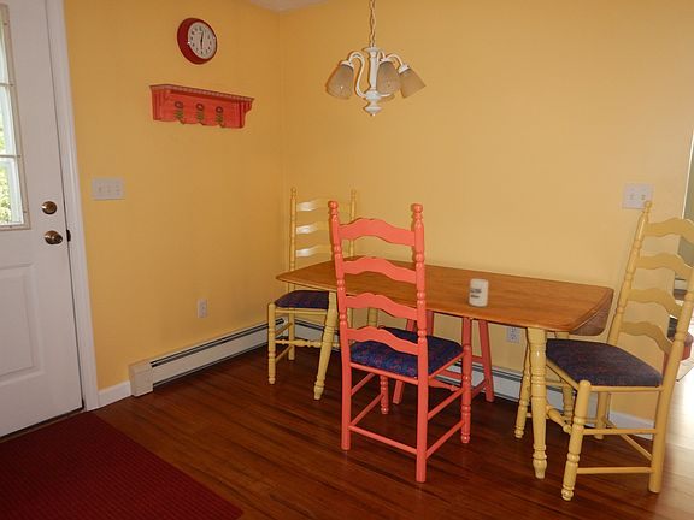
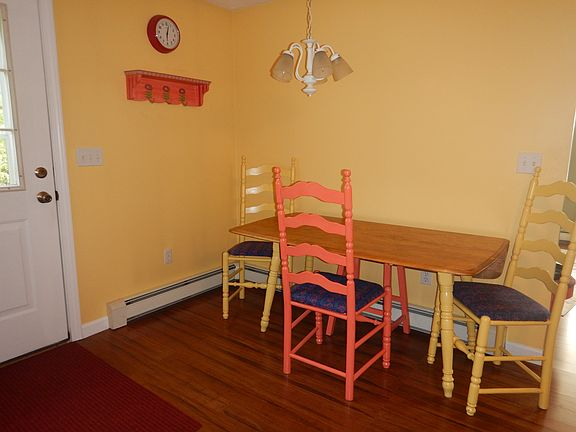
- cup [467,278,489,308]
